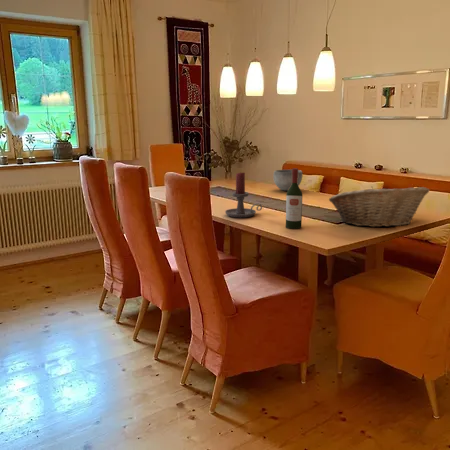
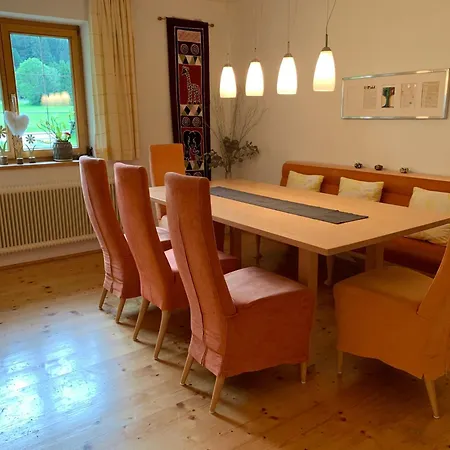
- bowl [272,169,304,192]
- fruit basket [328,185,430,228]
- candle holder [224,171,263,218]
- wine bottle [285,167,303,230]
